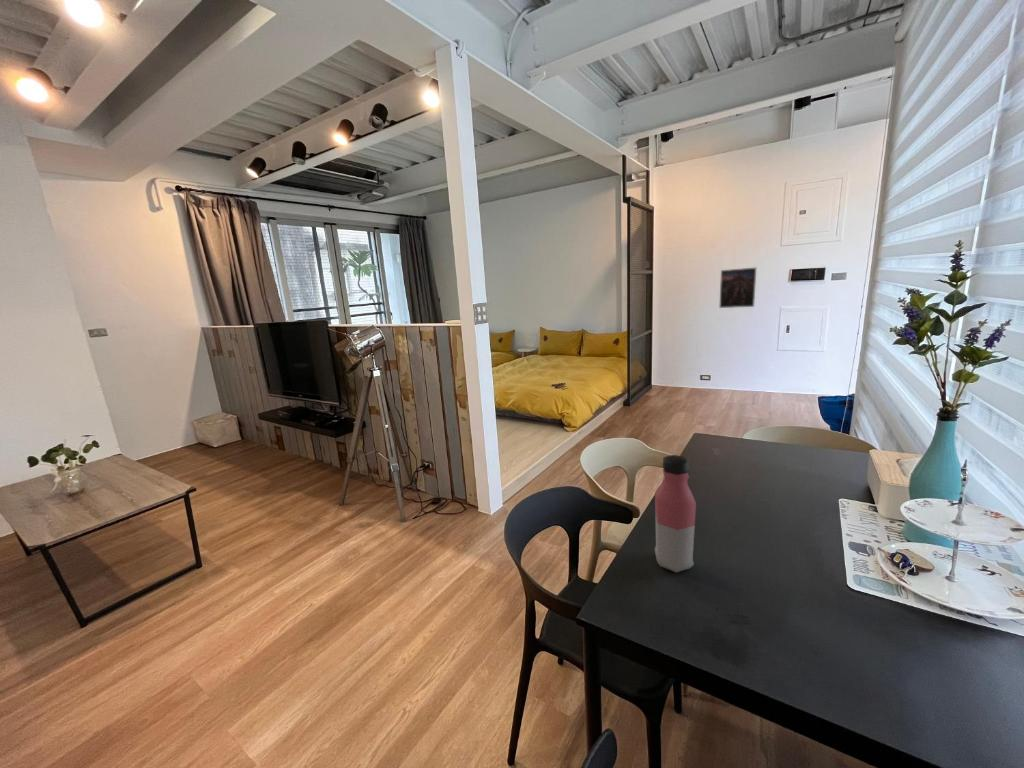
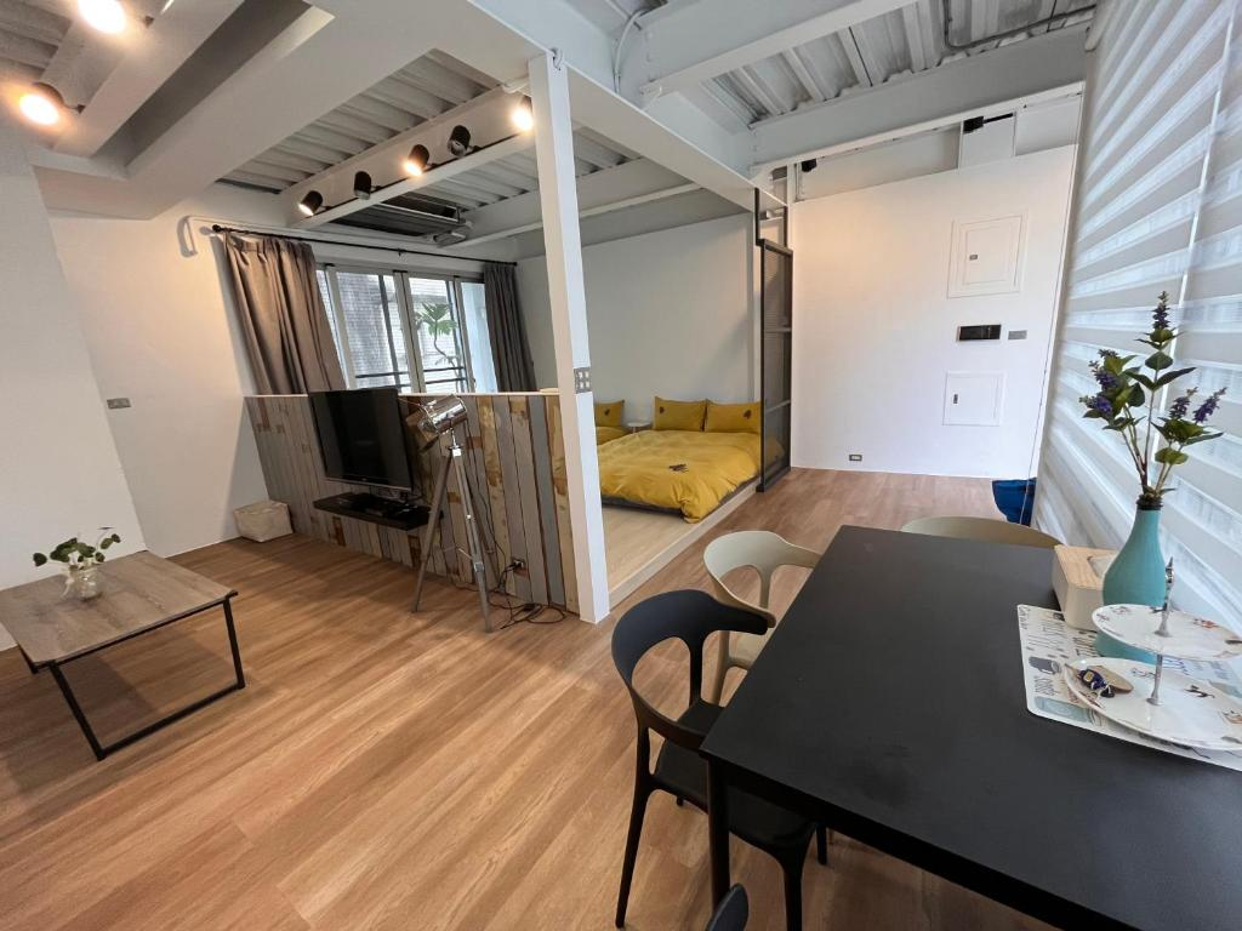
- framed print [718,266,758,309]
- water bottle [654,454,697,574]
